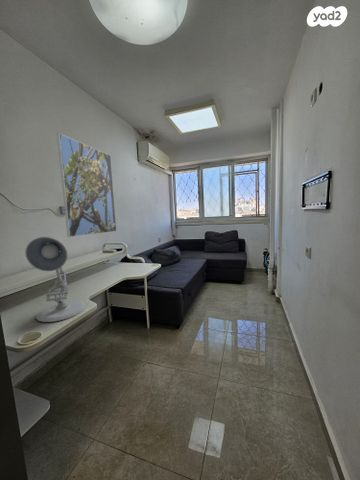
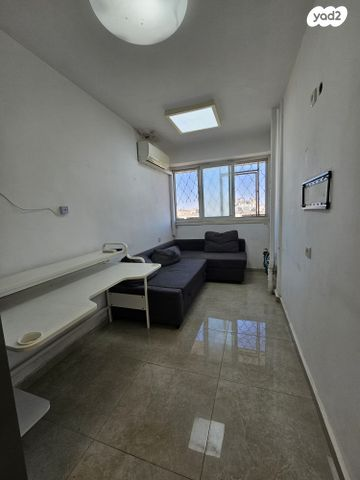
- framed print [56,132,117,238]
- desk lamp [24,236,87,323]
